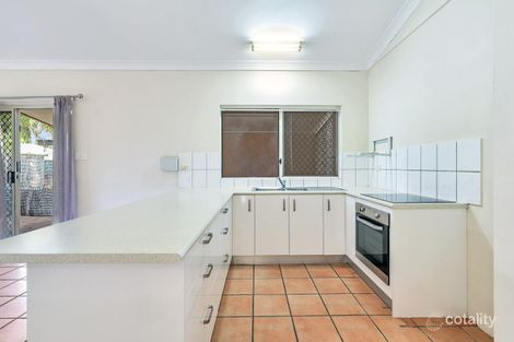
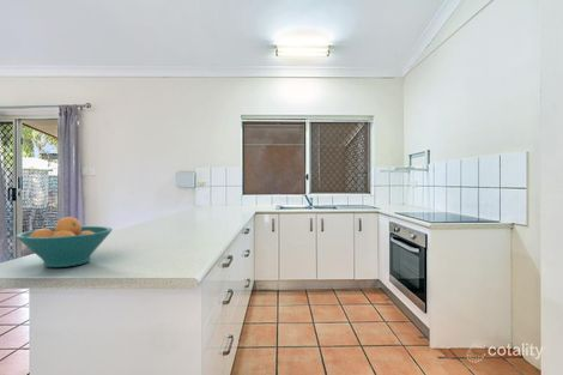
+ fruit bowl [14,216,114,268]
